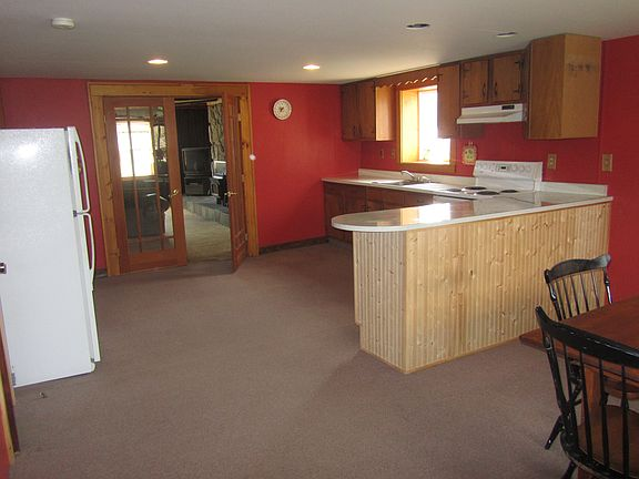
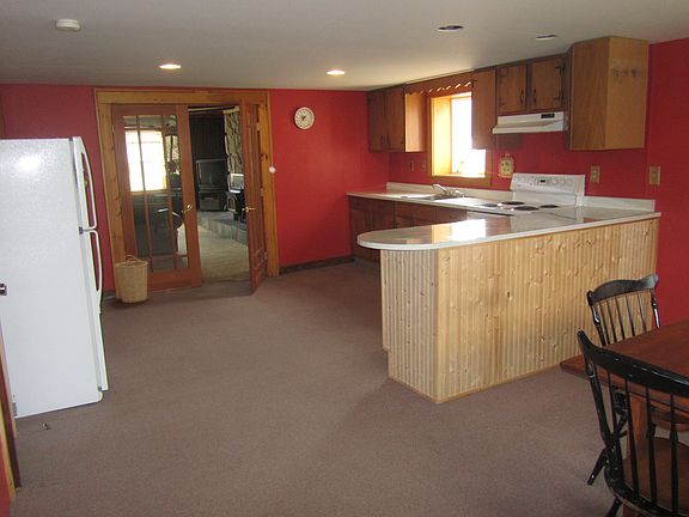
+ basket [112,254,148,304]
